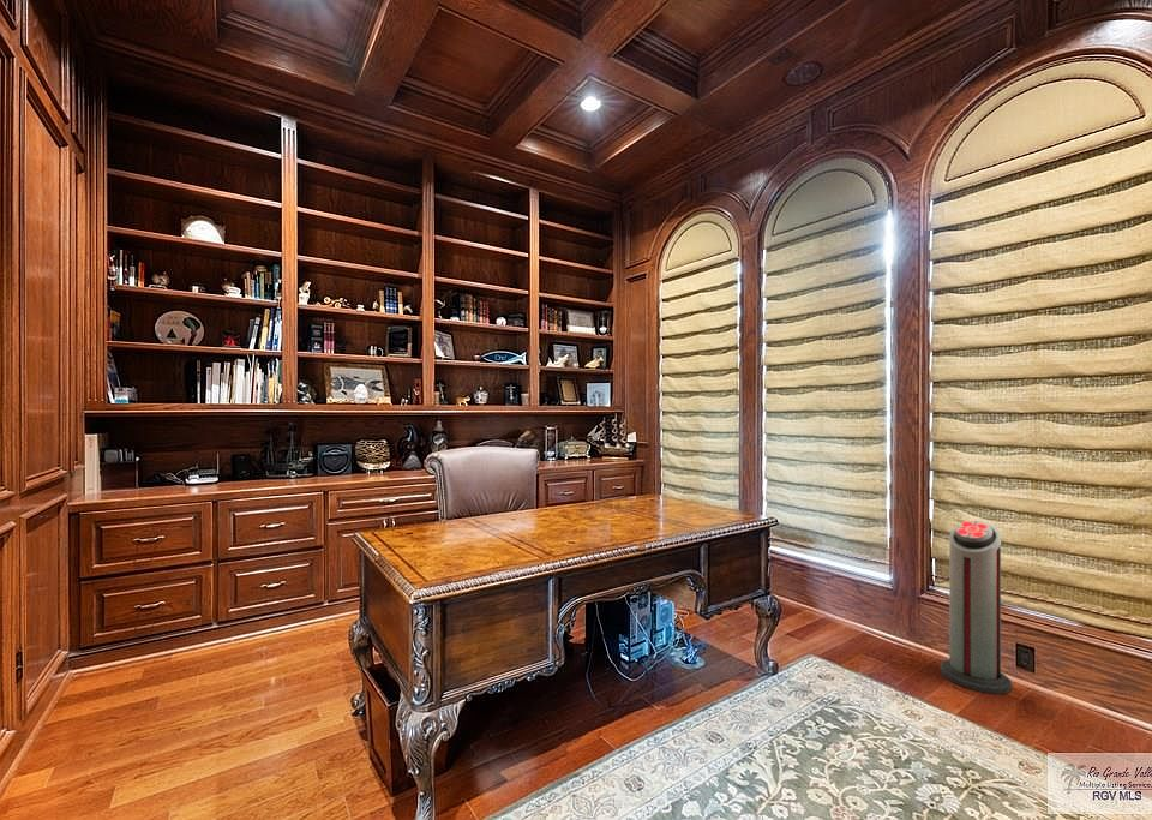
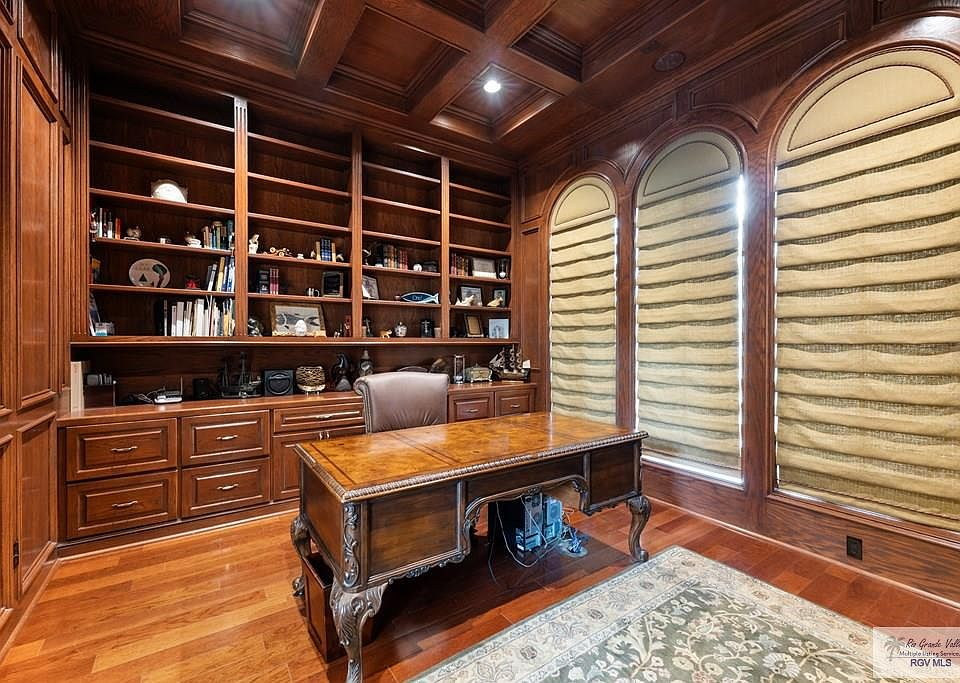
- air purifier [938,520,1013,695]
